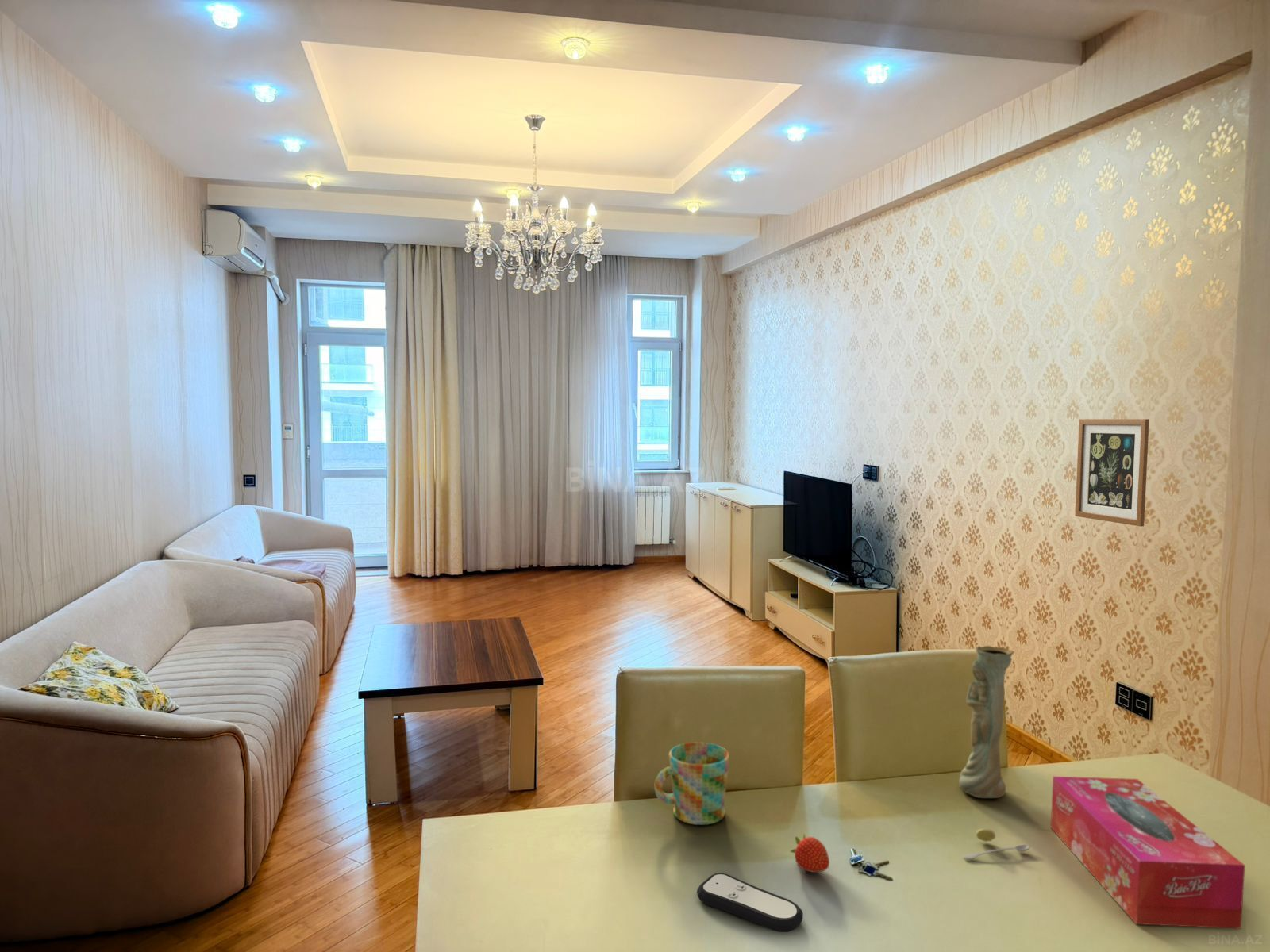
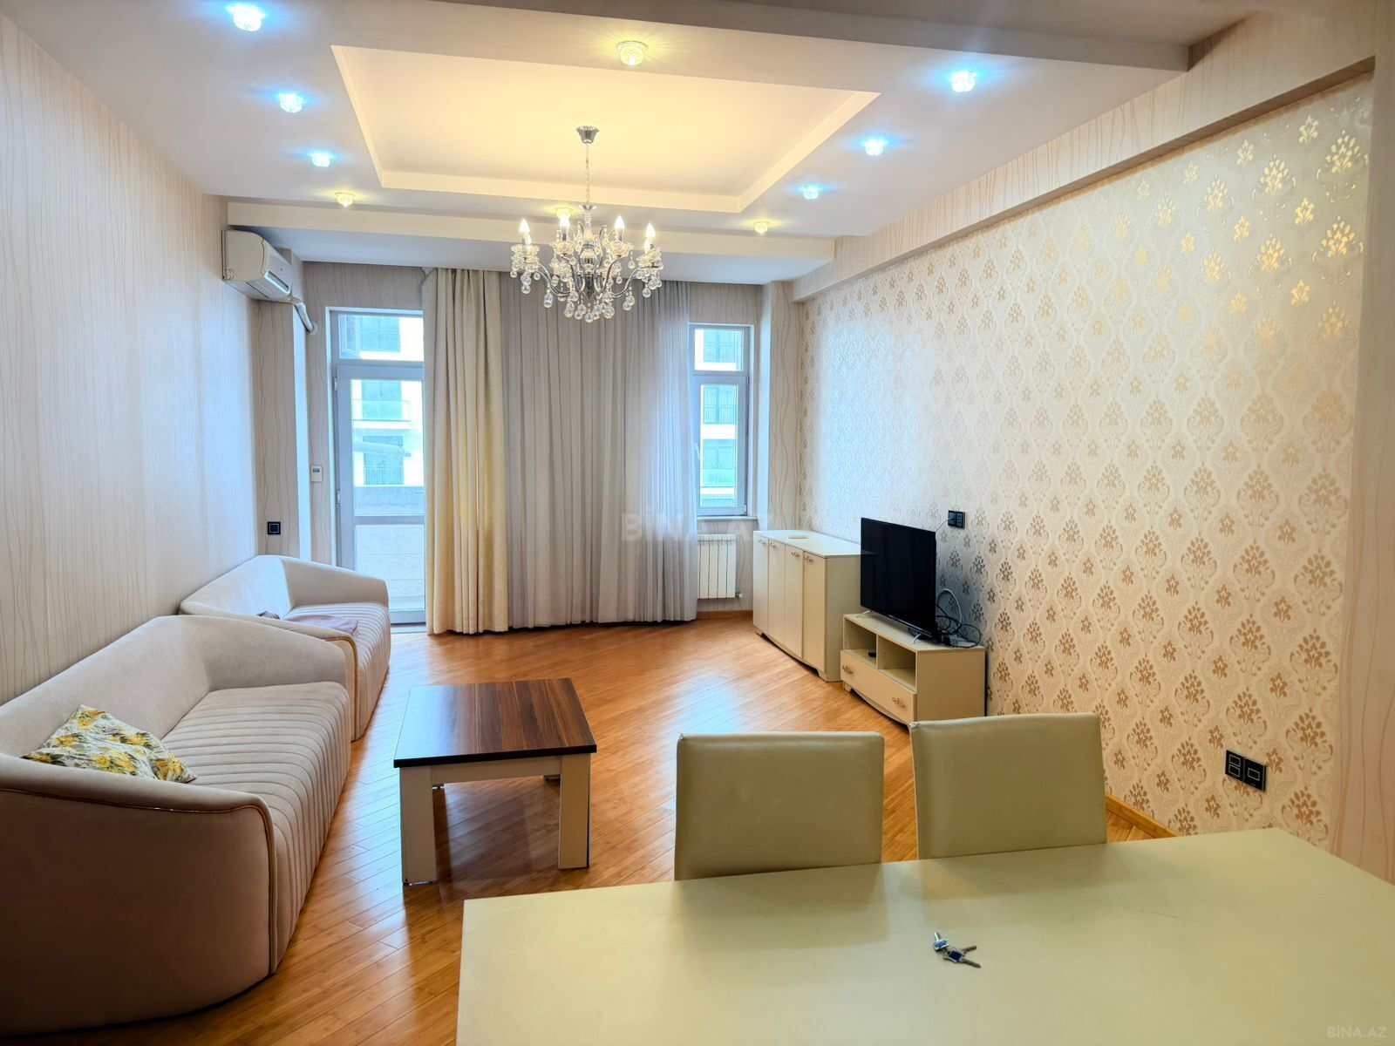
- spoon [963,827,1030,860]
- tissue box [1050,776,1245,930]
- fruit [789,834,830,873]
- mug [653,742,730,826]
- remote control [696,872,804,933]
- vase [958,645,1015,799]
- wall art [1074,418,1150,528]
